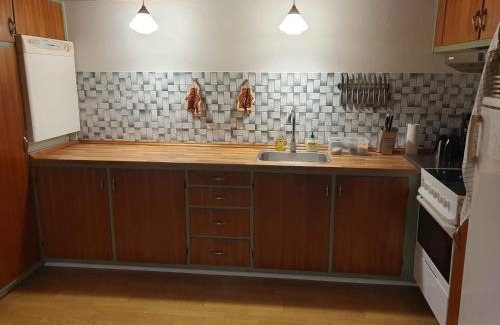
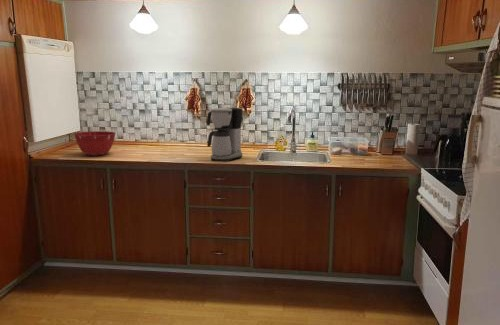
+ coffee maker [206,107,244,163]
+ mixing bowl [73,130,117,157]
